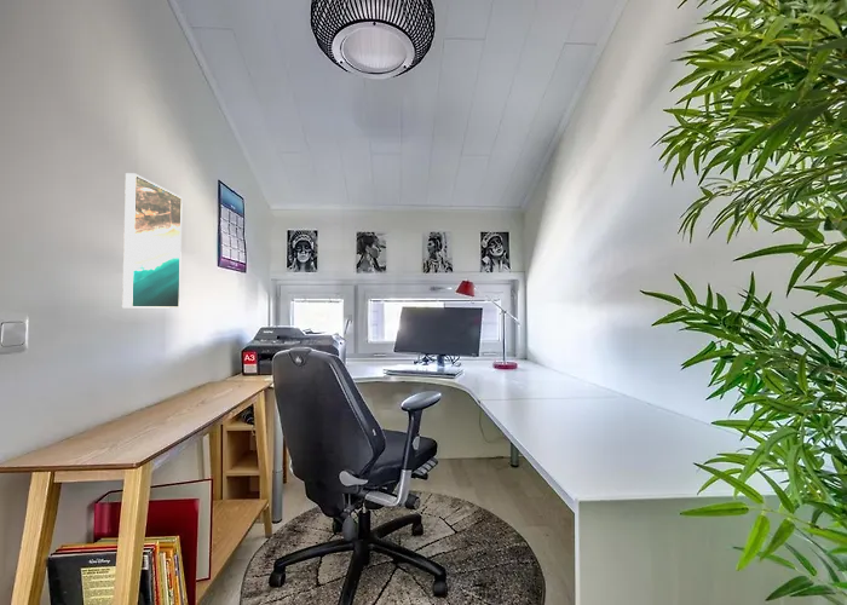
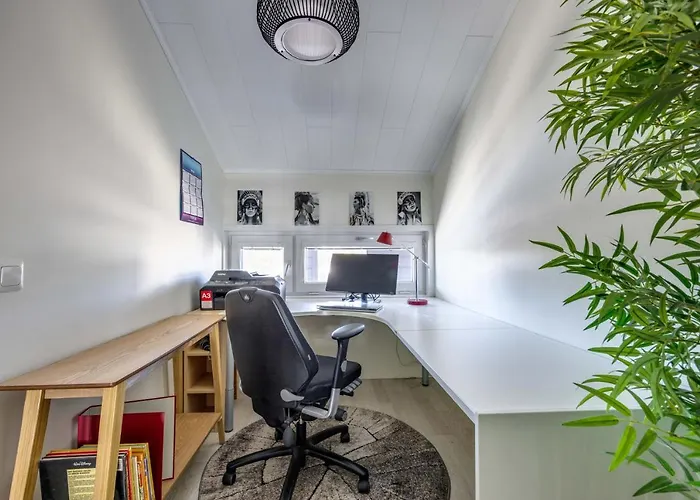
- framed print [121,172,184,310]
